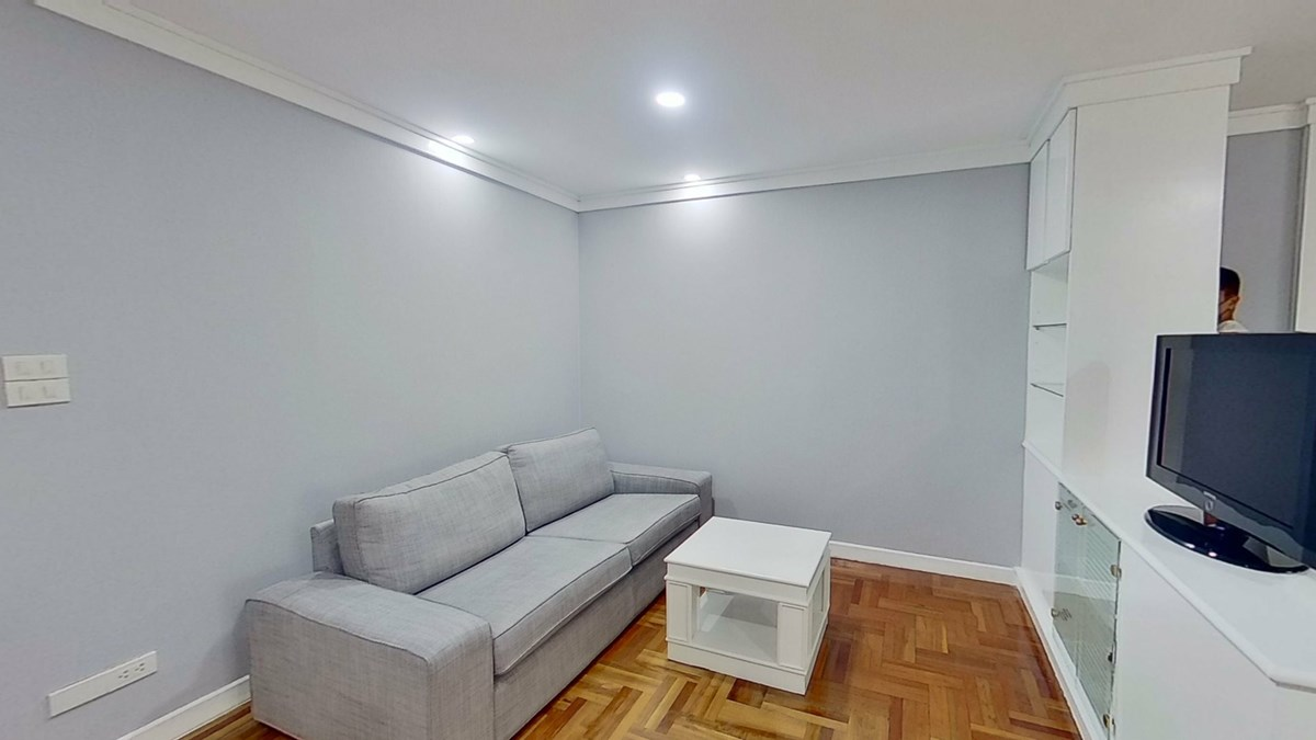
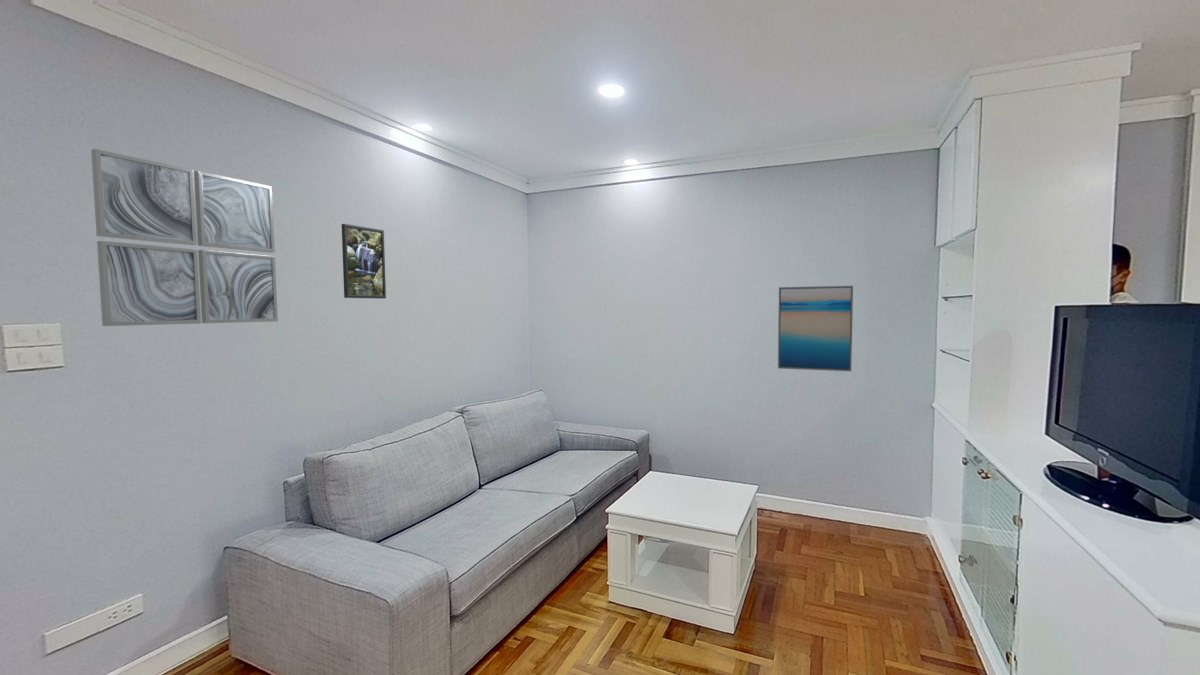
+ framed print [341,223,387,299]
+ wall art [90,148,279,327]
+ wall art [777,285,854,372]
